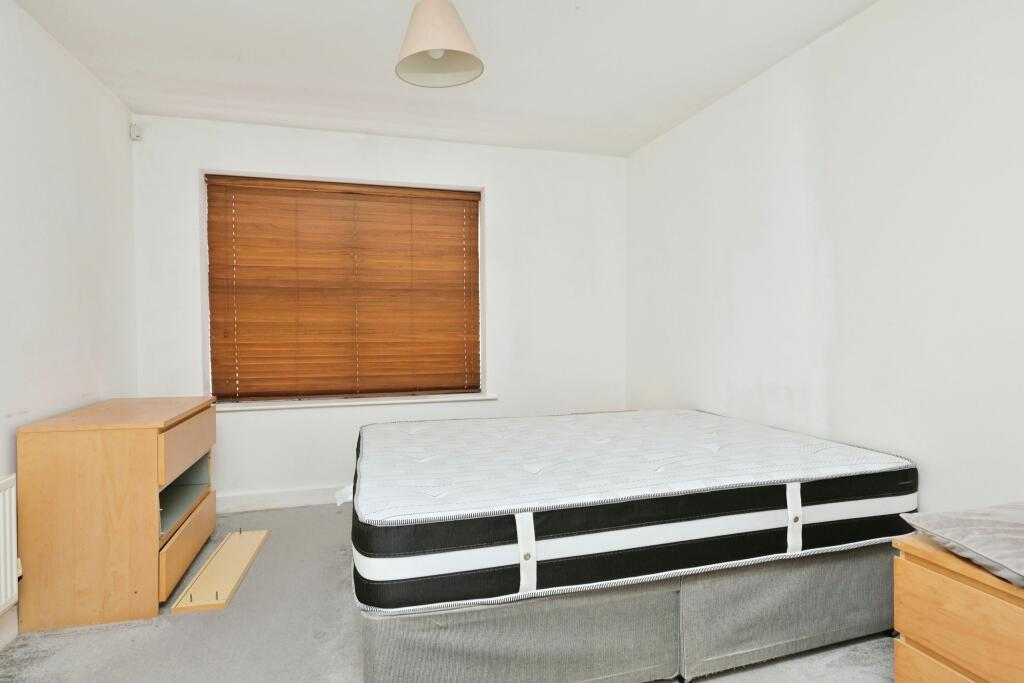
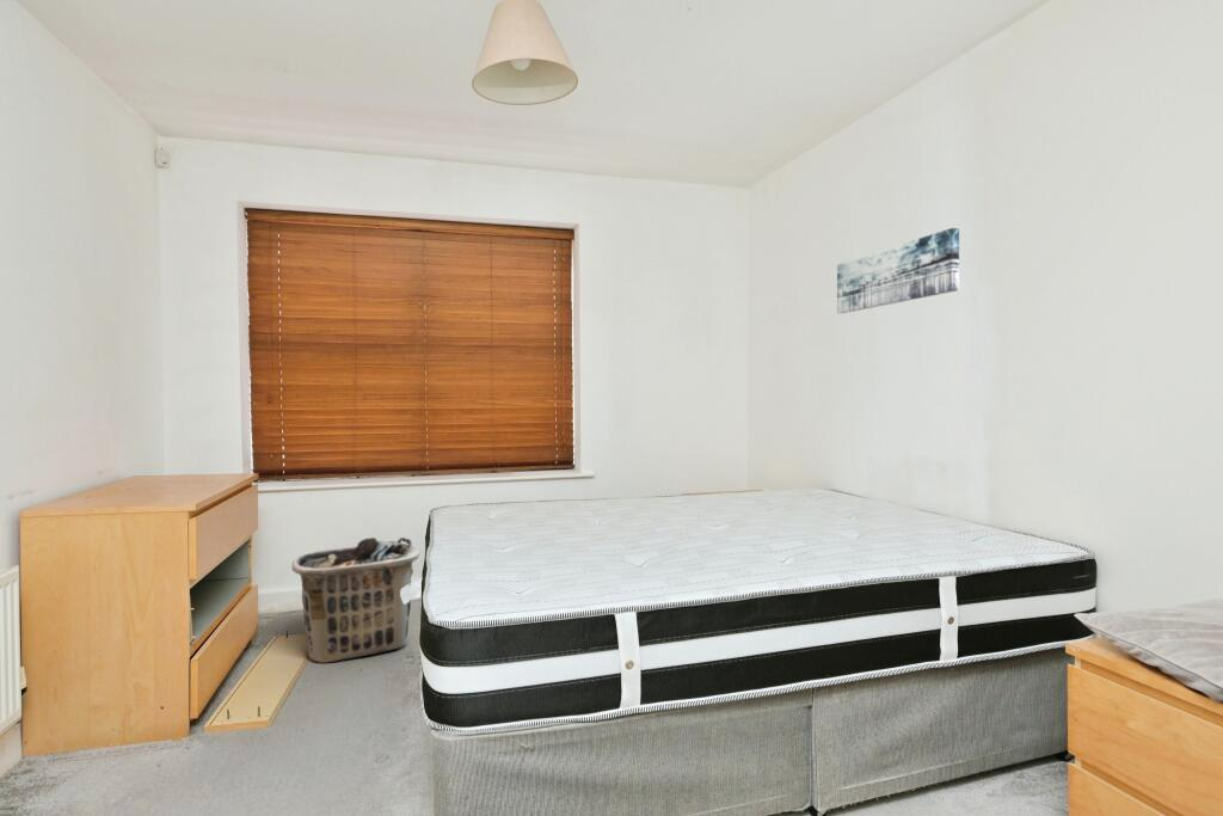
+ wall art [836,227,960,314]
+ clothes hamper [290,536,420,664]
